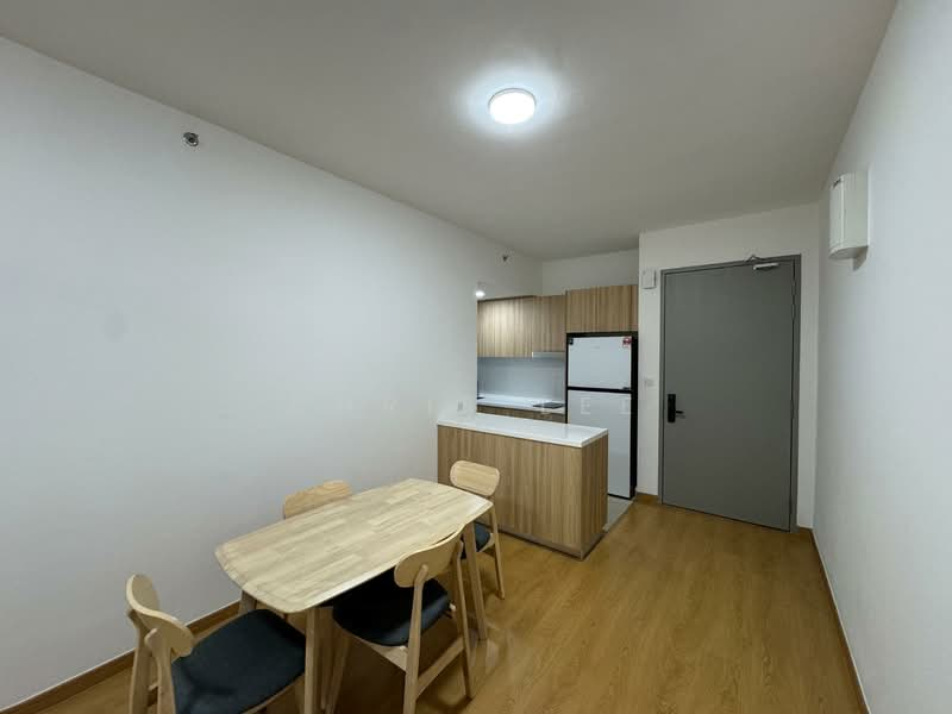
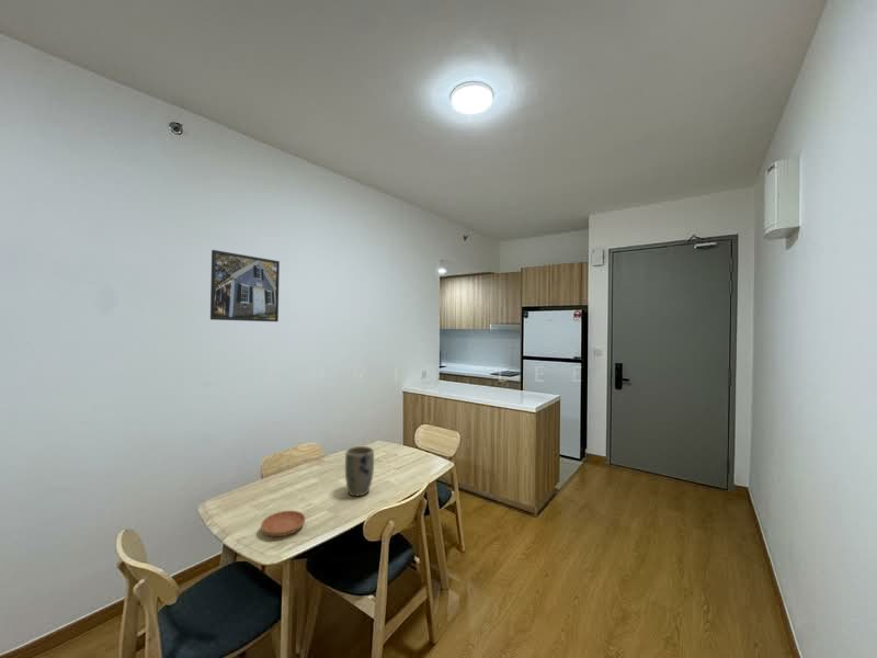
+ saucer [260,510,306,537]
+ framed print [209,249,281,322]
+ plant pot [344,445,375,497]
